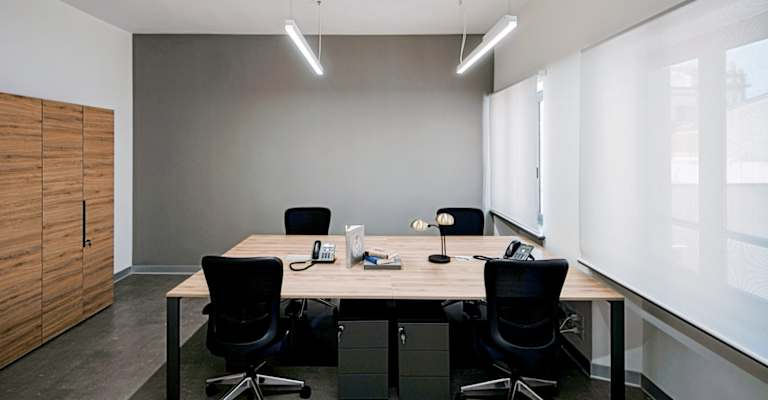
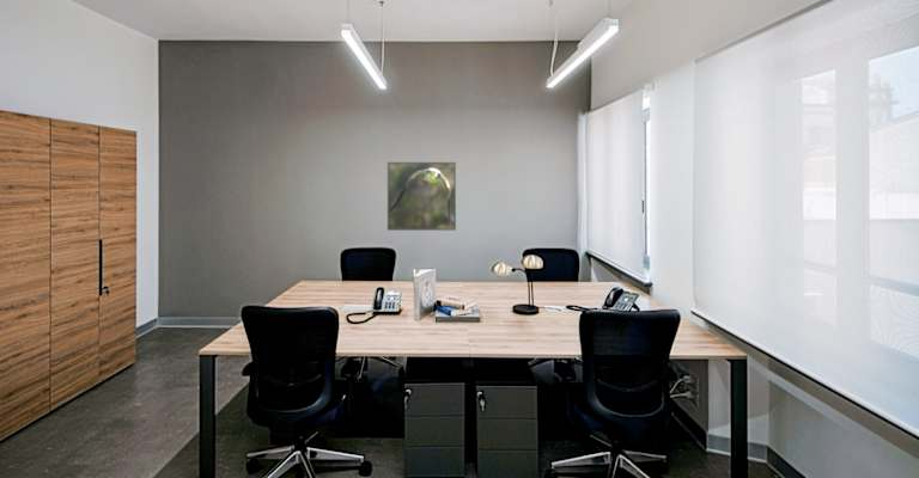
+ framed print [387,161,457,232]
